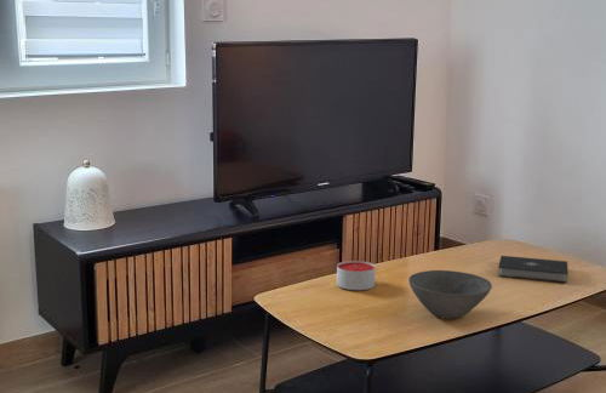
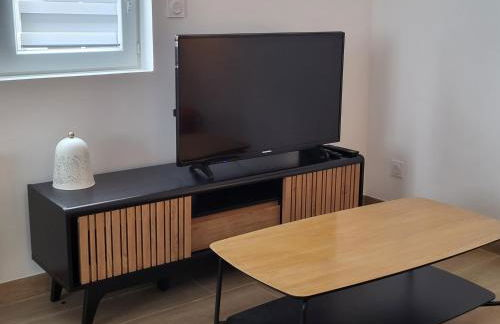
- bowl [407,269,493,319]
- candle [336,260,377,291]
- book [497,255,570,284]
